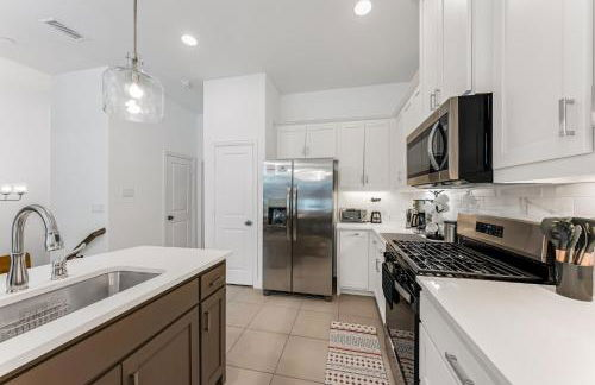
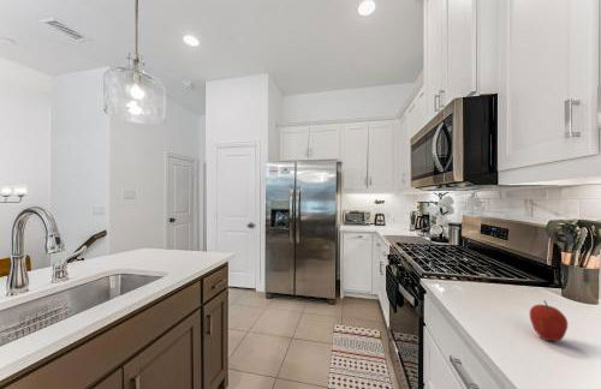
+ fruit [529,299,569,342]
